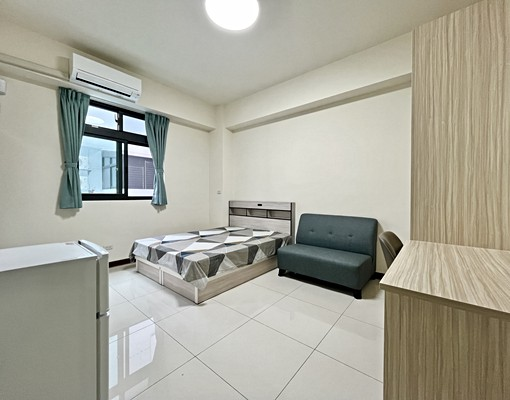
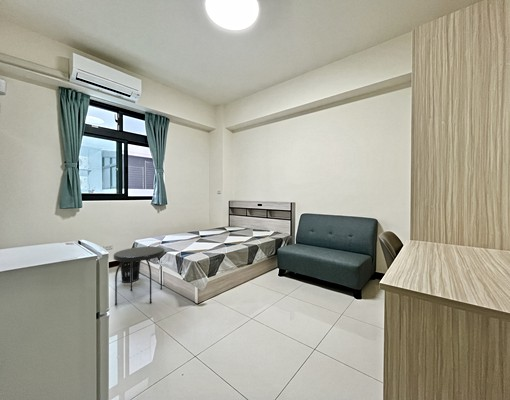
+ side table [113,246,166,306]
+ wastebasket [118,261,142,284]
